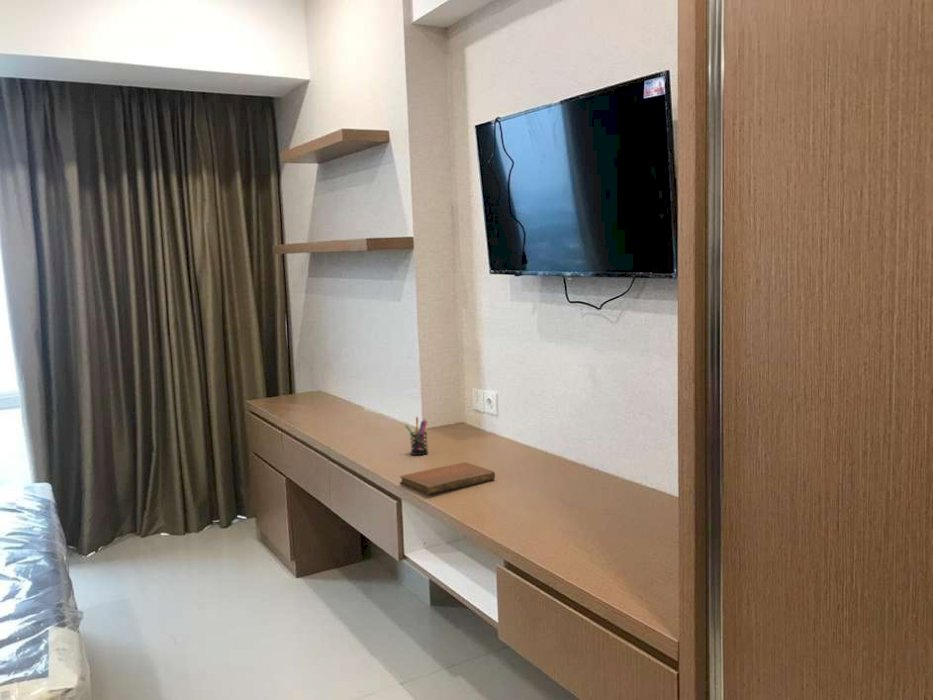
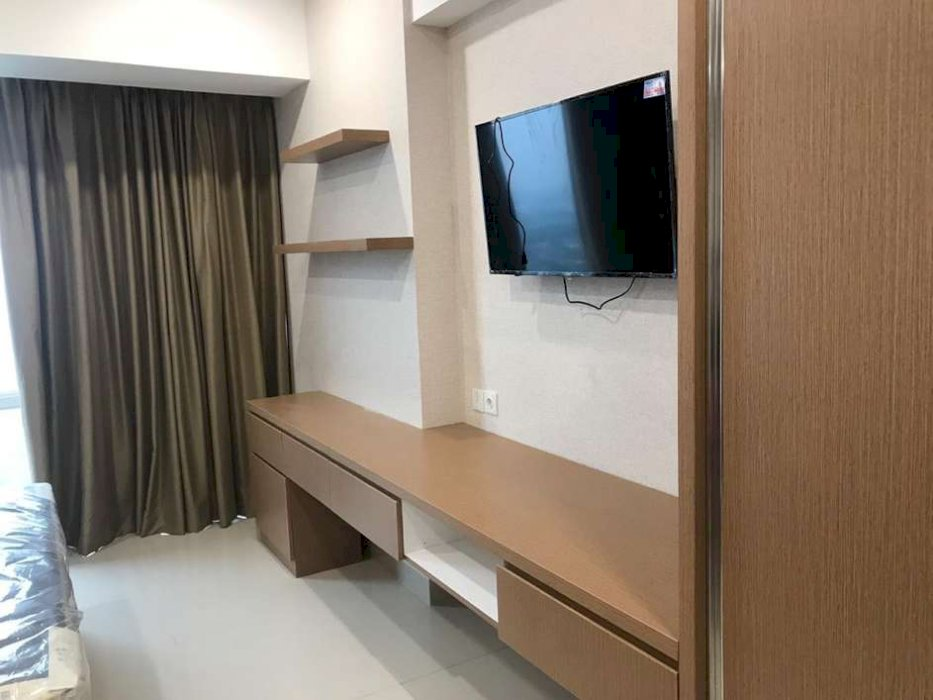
- notebook [399,461,496,496]
- pen holder [404,416,429,456]
